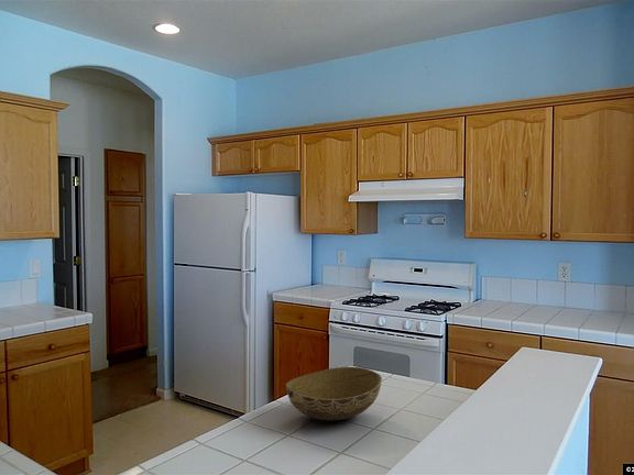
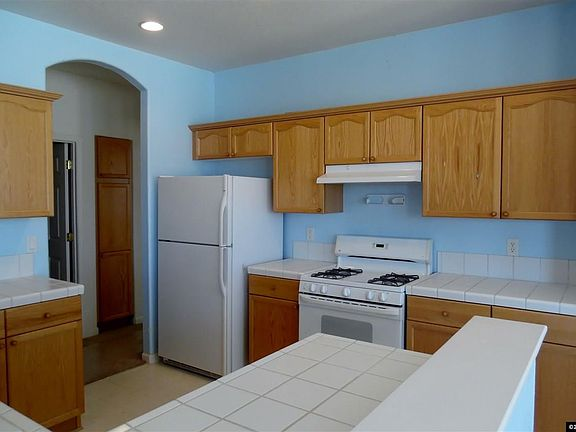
- bowl [285,366,383,421]
